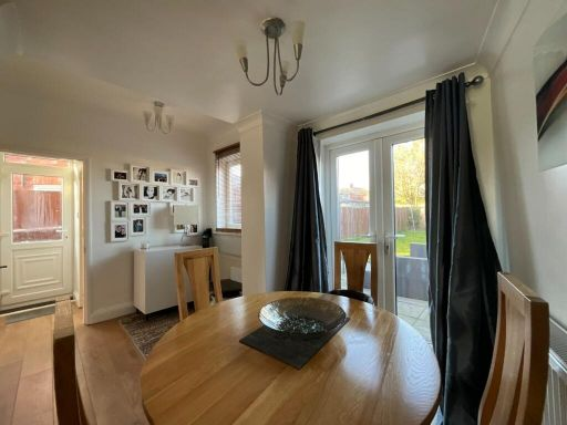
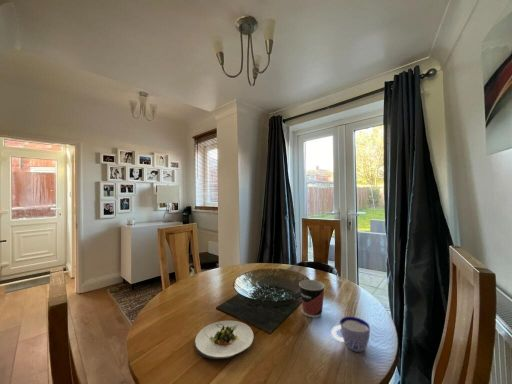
+ cup [330,316,371,353]
+ salad plate [193,320,255,360]
+ cup [298,279,326,318]
